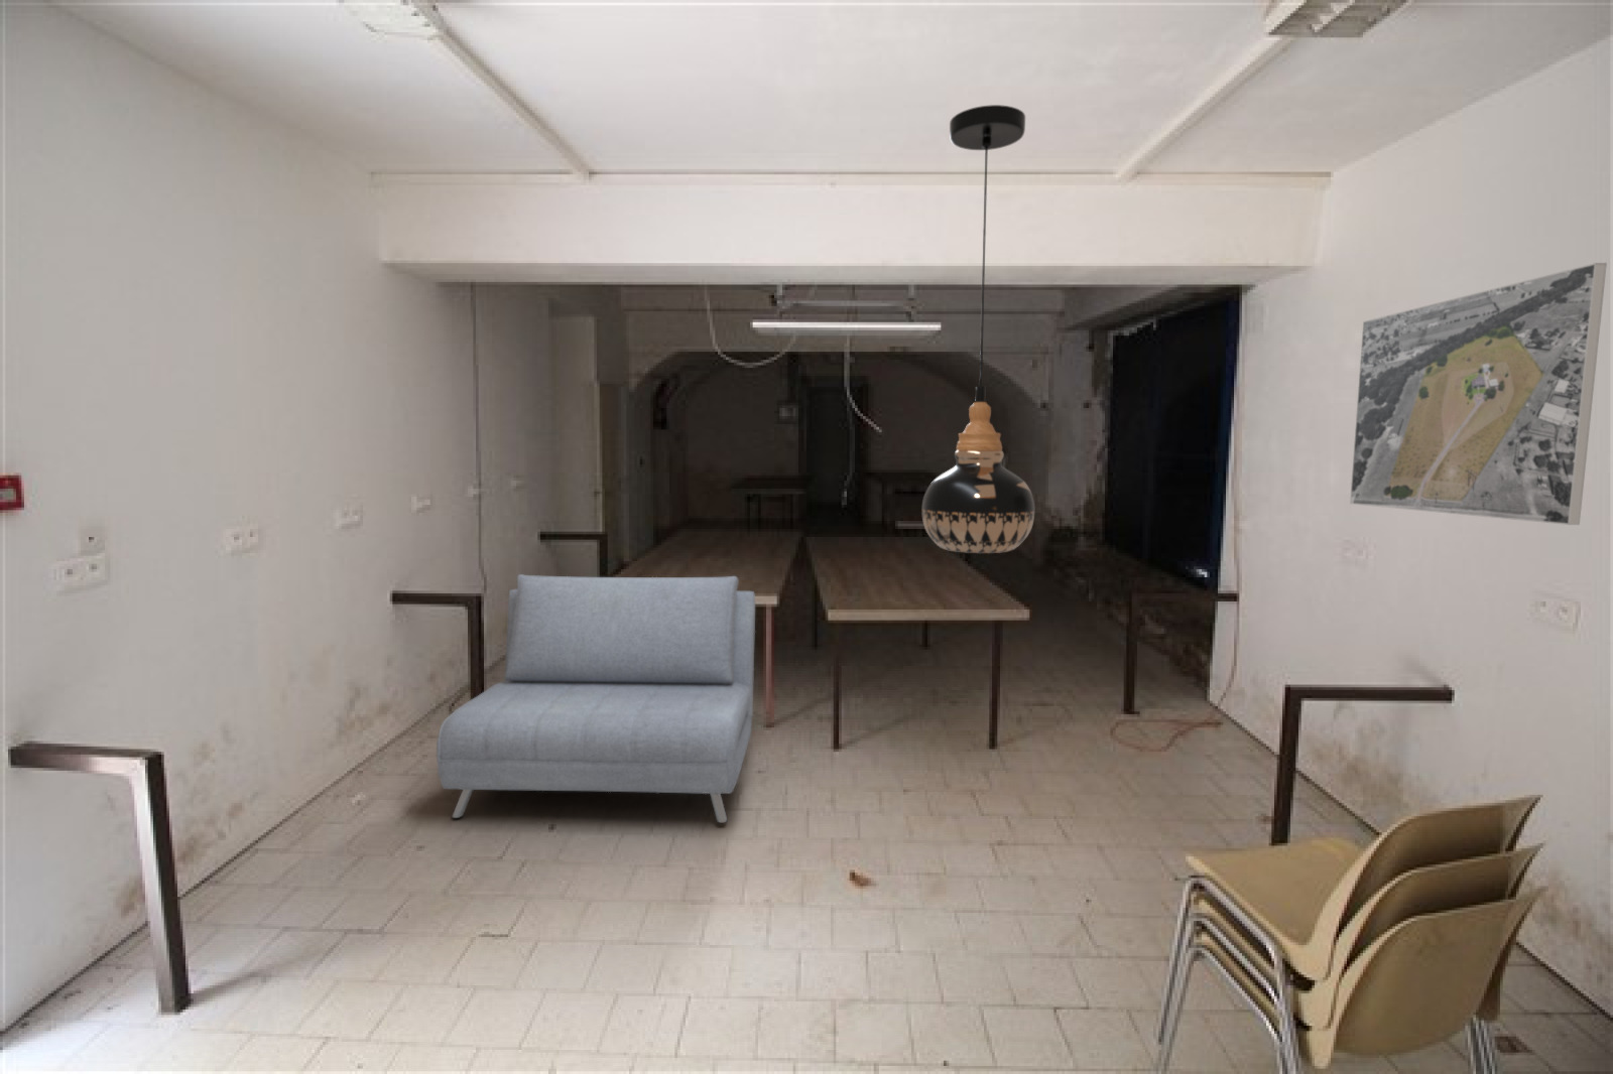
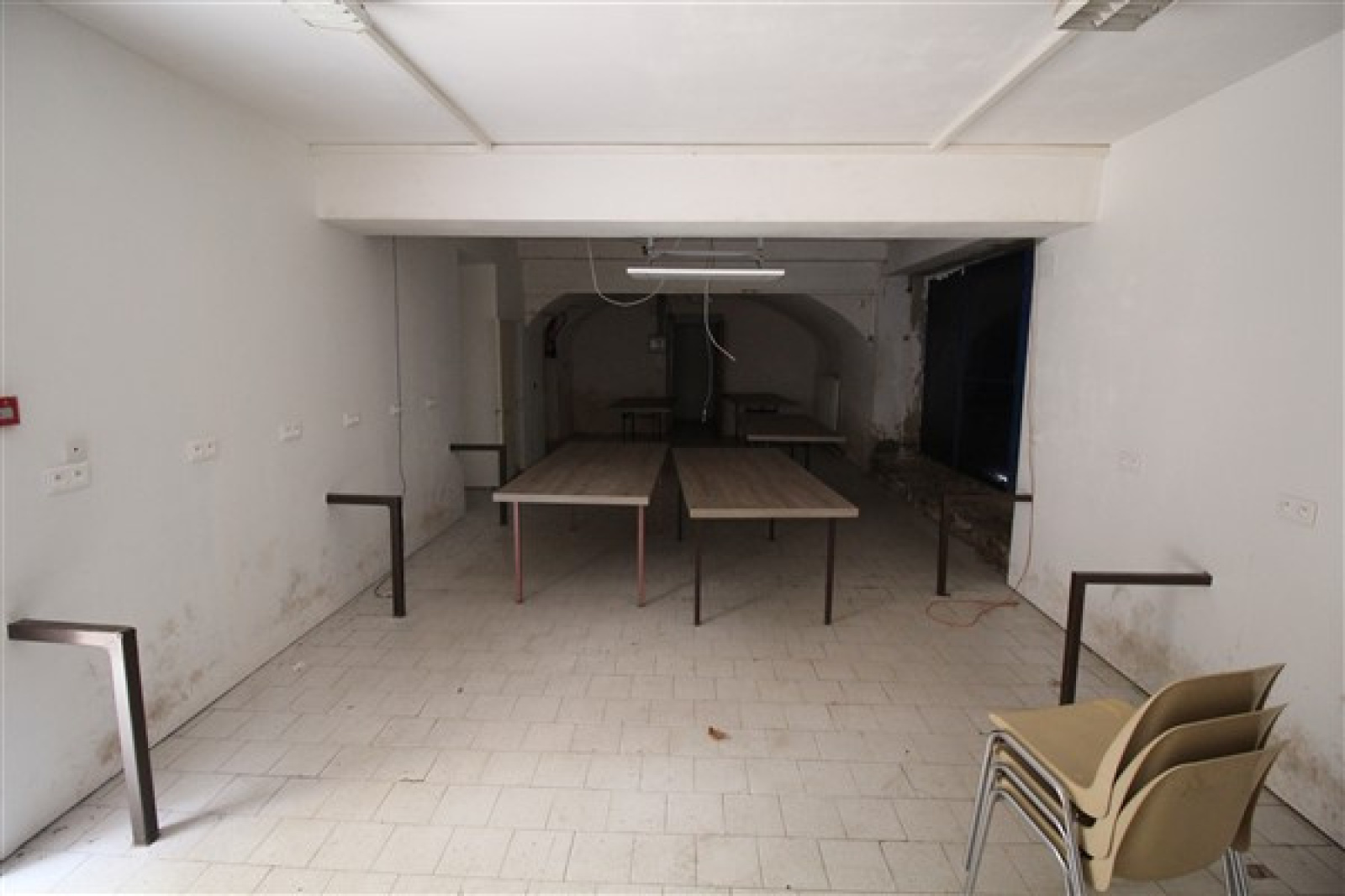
- sofa [435,573,756,825]
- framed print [1349,263,1608,526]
- light fixture [921,104,1035,554]
